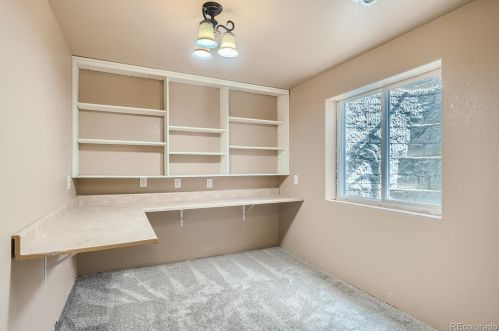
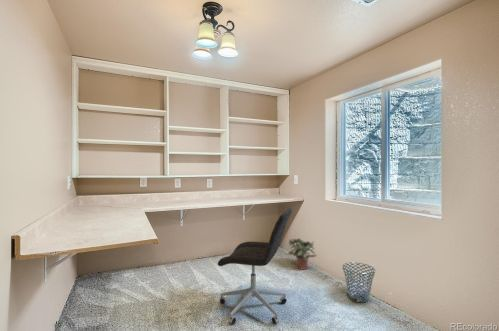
+ potted plant [287,237,318,271]
+ waste basket [341,261,376,303]
+ office chair [217,207,293,325]
